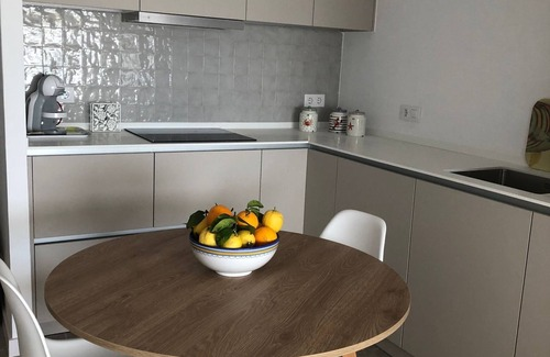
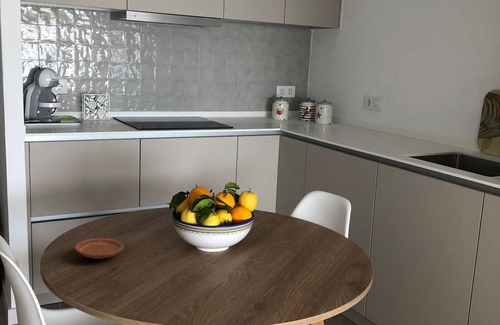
+ plate [74,237,125,260]
